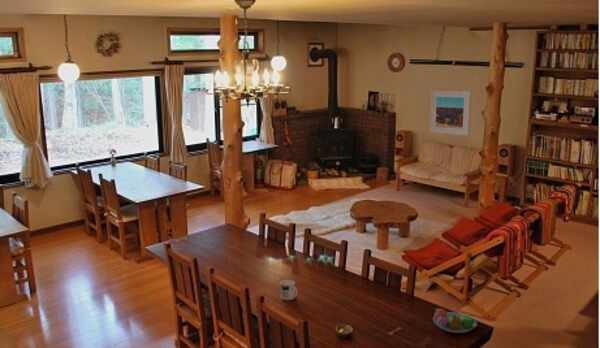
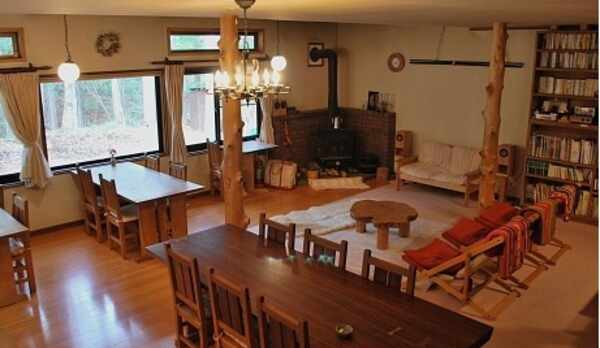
- fruit bowl [432,307,478,334]
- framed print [429,89,472,137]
- mug [279,279,299,301]
